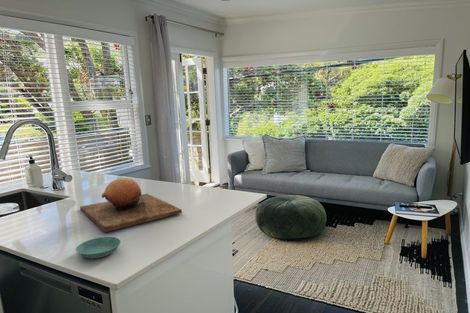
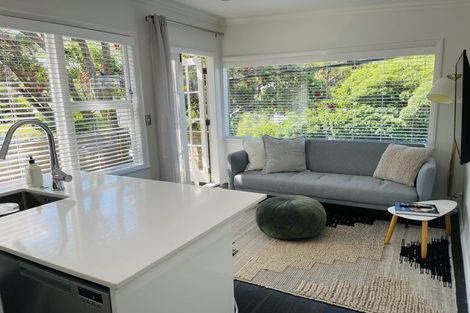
- saucer [75,236,122,259]
- chopping board [79,177,183,233]
